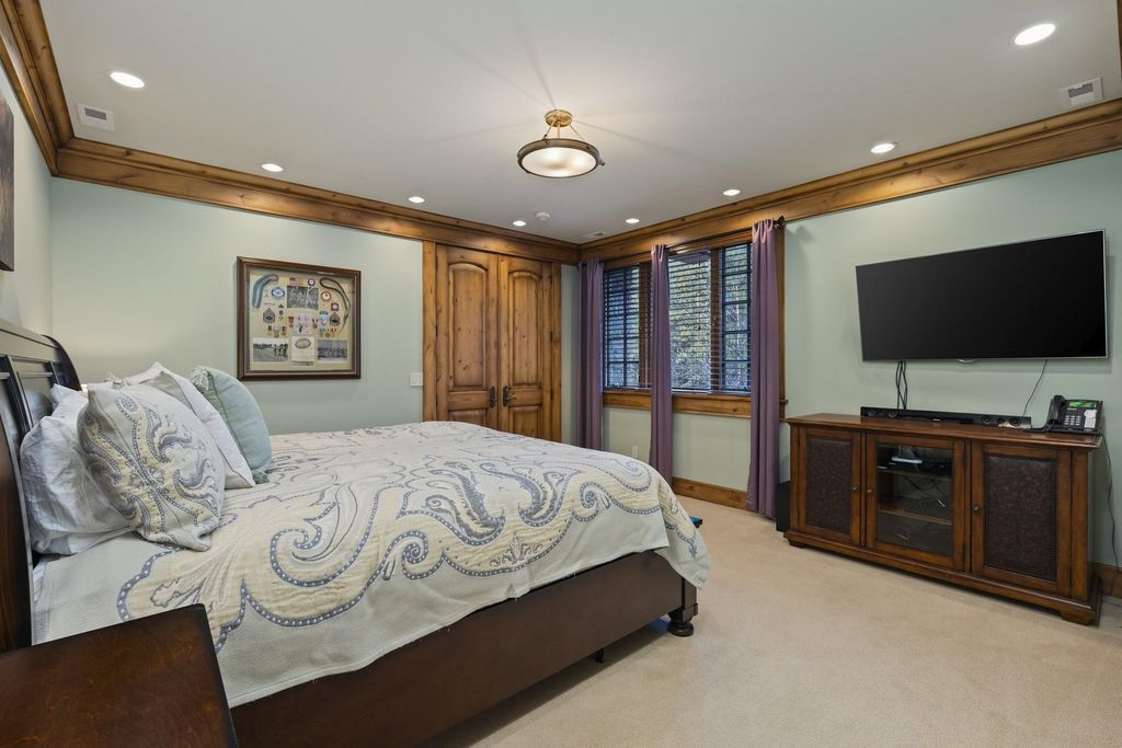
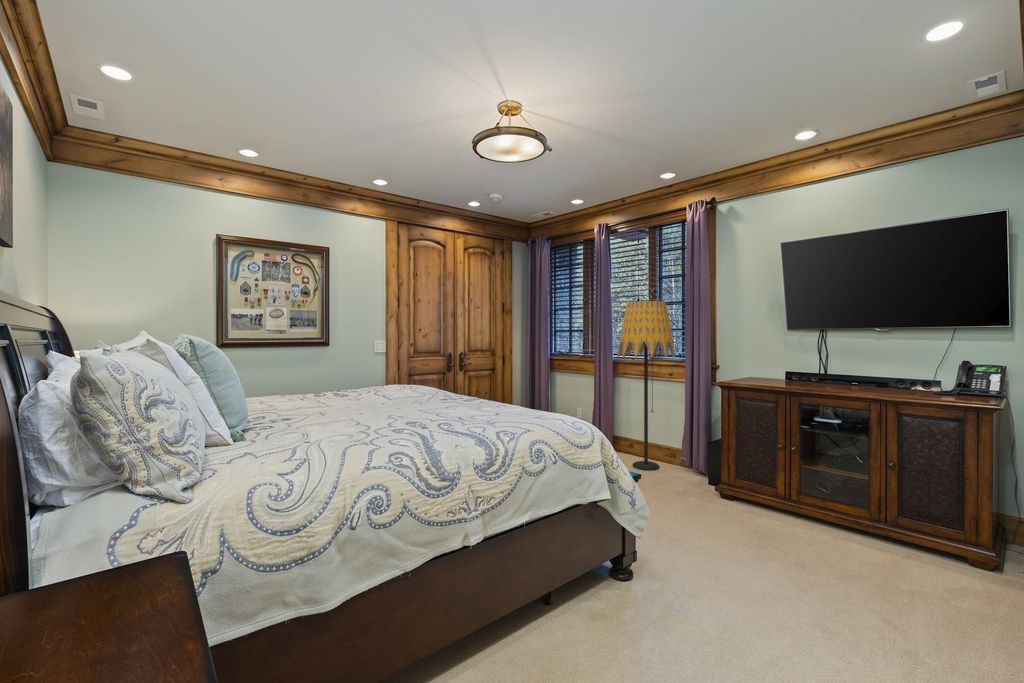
+ floor lamp [616,300,676,471]
